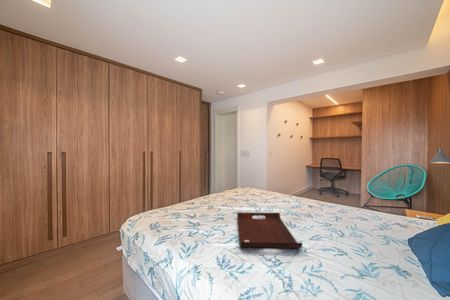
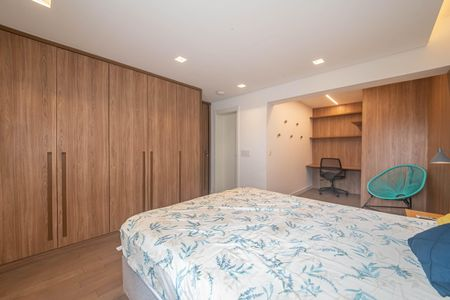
- serving tray [236,212,303,249]
